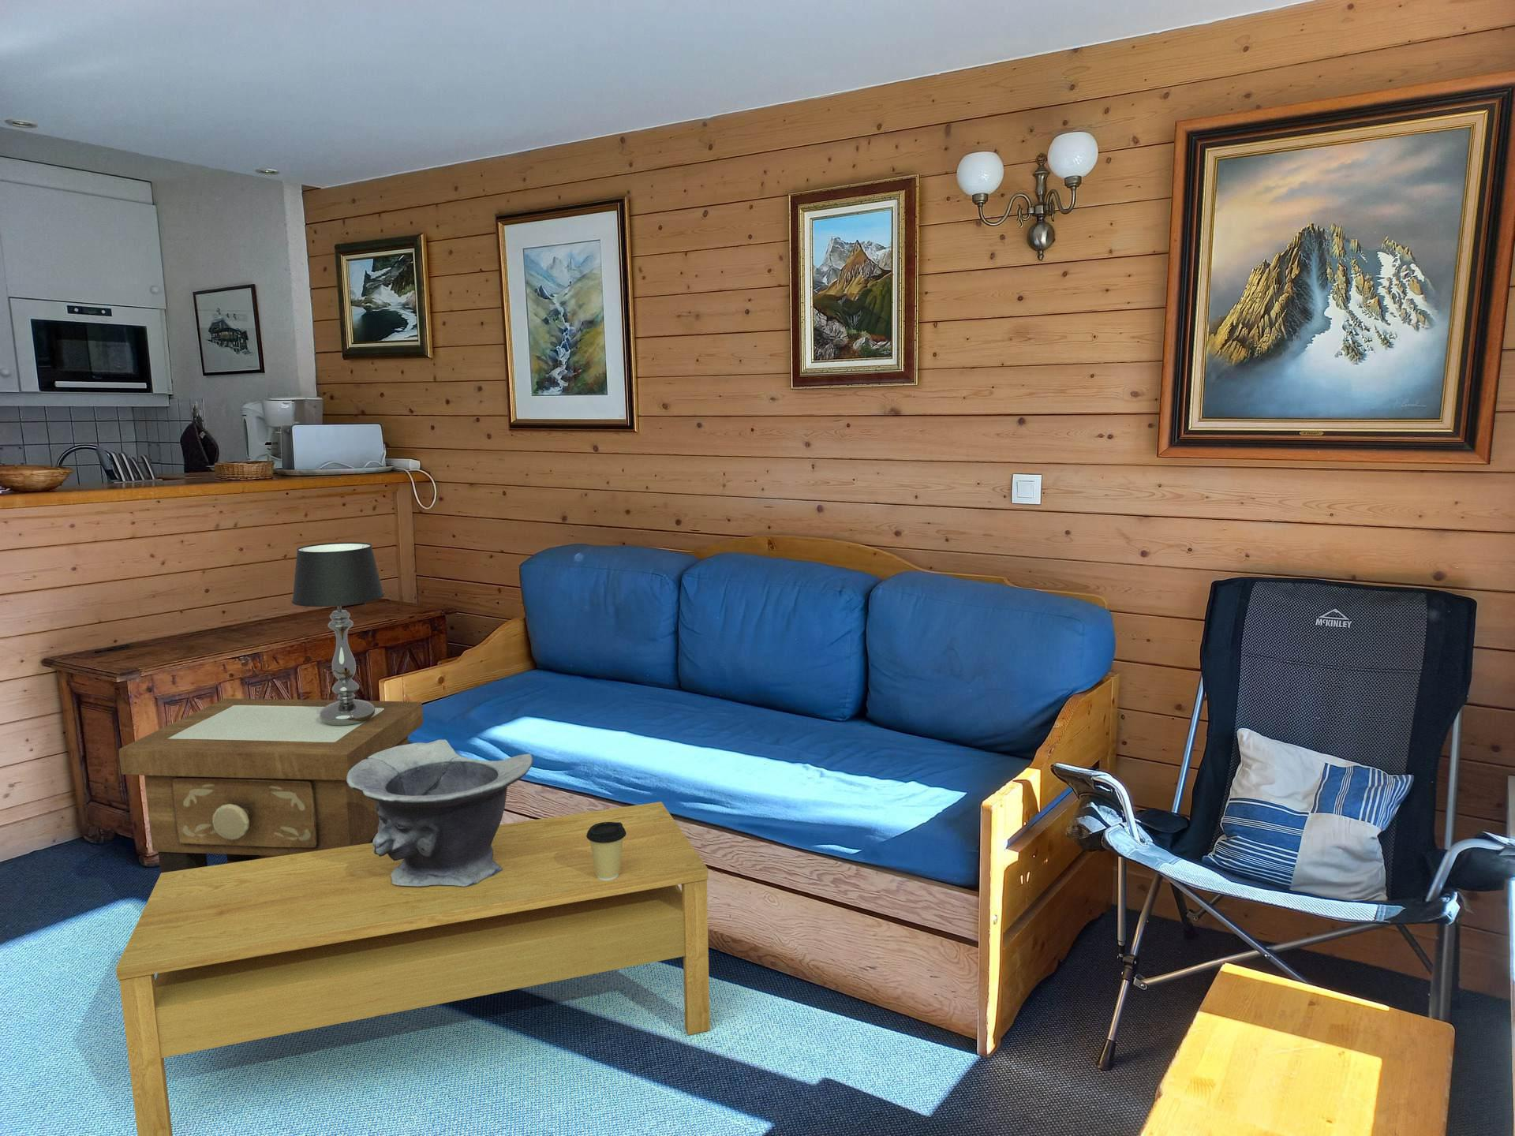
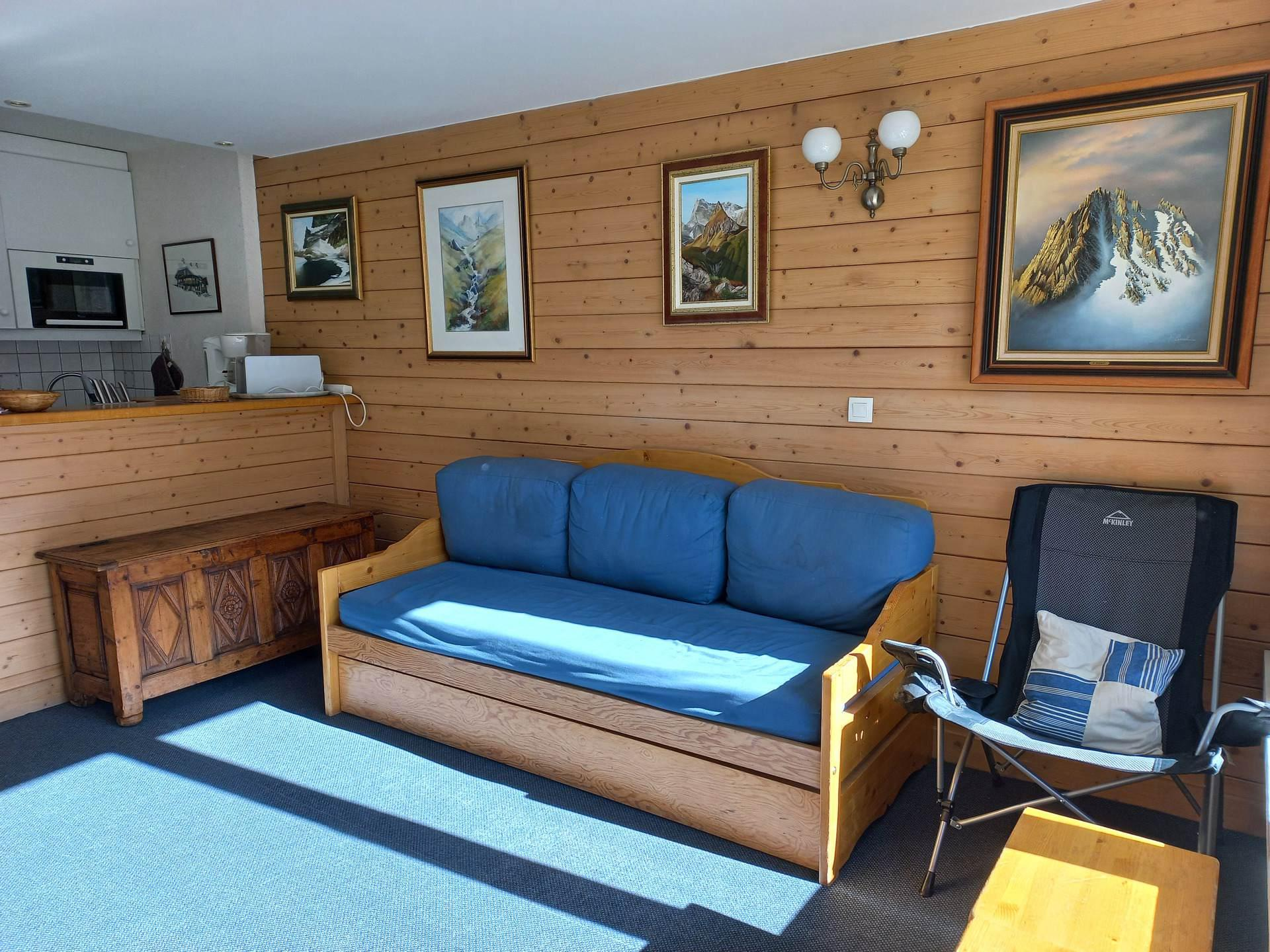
- table lamp [291,542,385,726]
- coffee table [116,802,710,1136]
- side table [118,697,423,873]
- coffee cup [586,822,626,881]
- decorative bowl [346,739,533,887]
